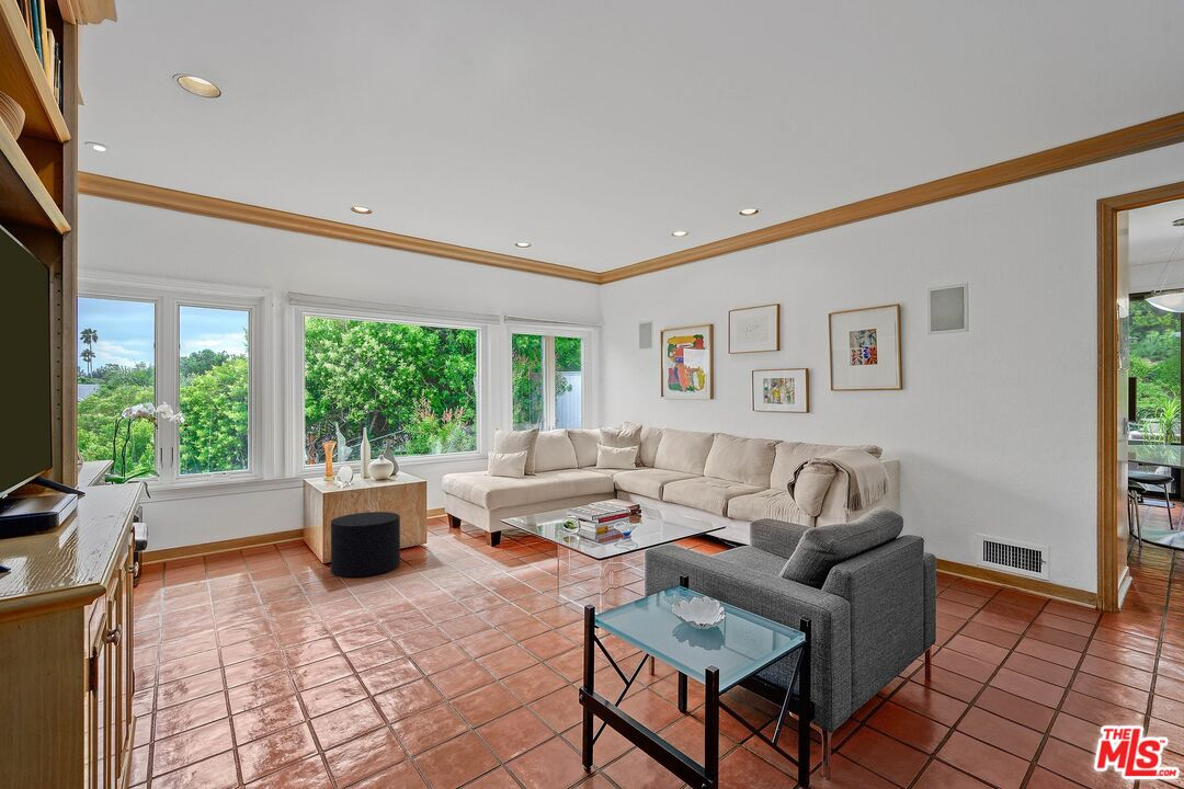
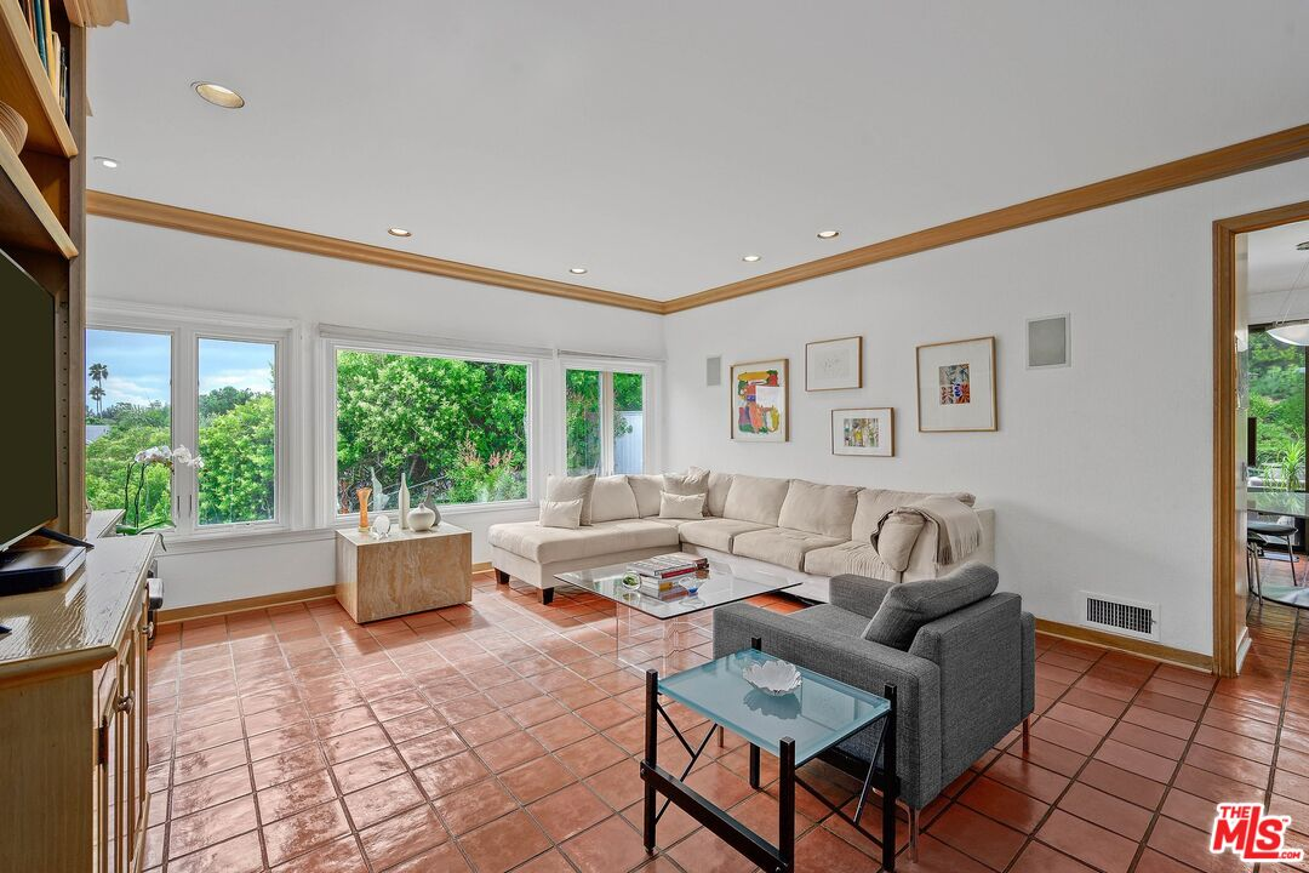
- stool [330,511,401,579]
